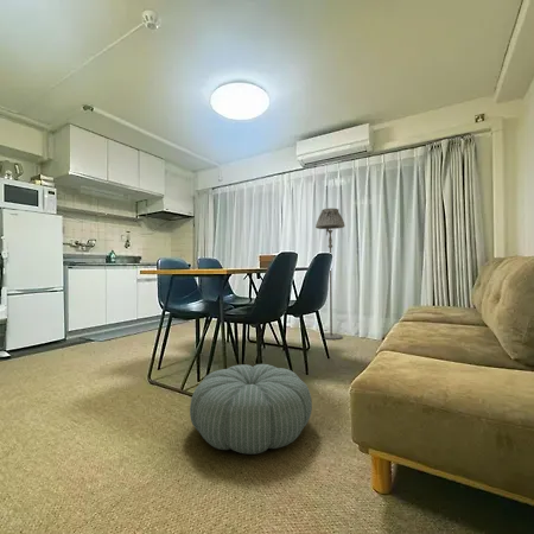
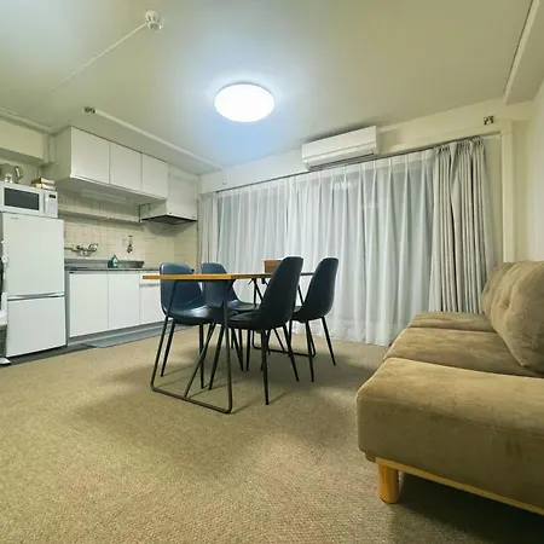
- pouf [189,363,313,456]
- floor lamp [314,206,347,341]
